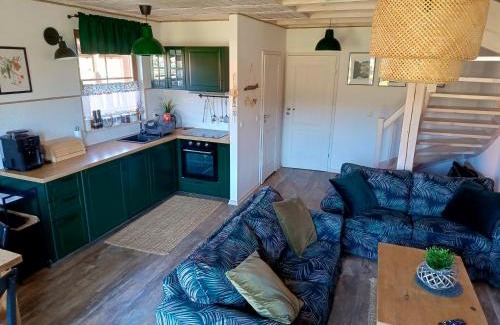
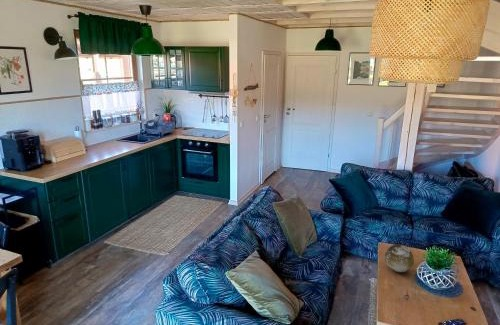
+ decorative orb [384,243,415,273]
